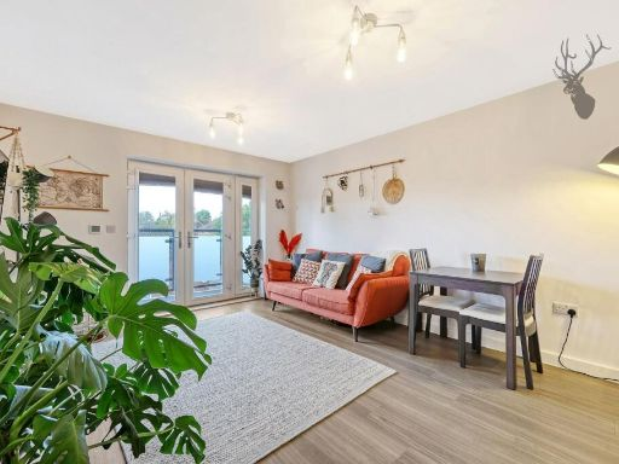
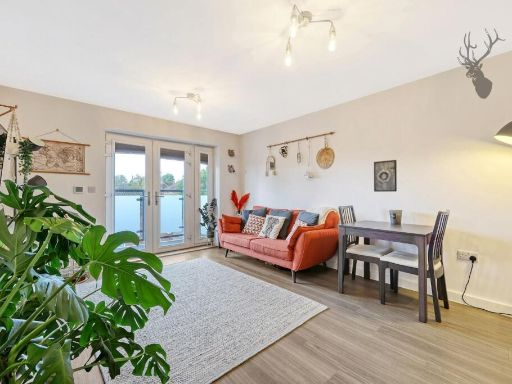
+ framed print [373,159,398,193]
